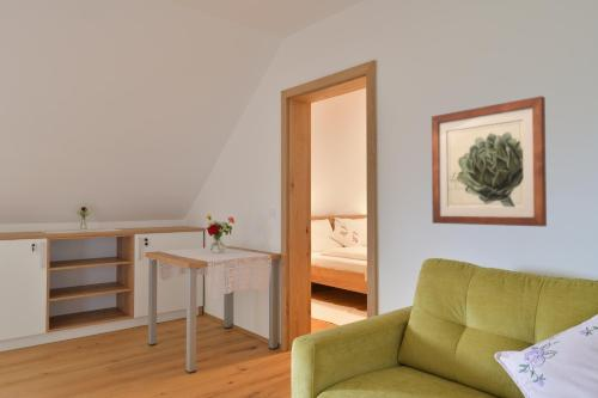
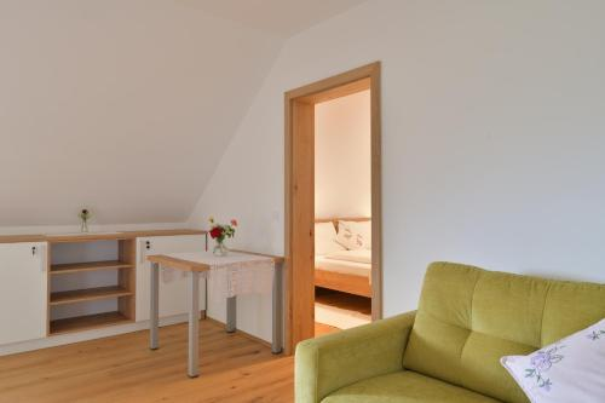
- wall art [431,94,548,227]
